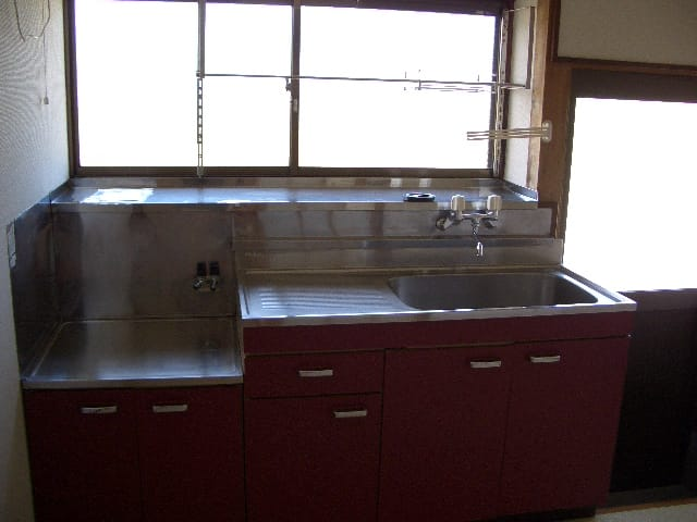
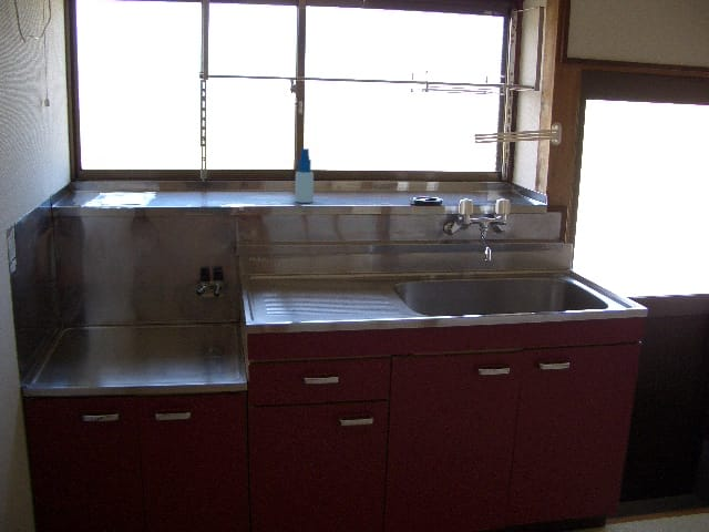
+ spray bottle [294,147,315,204]
